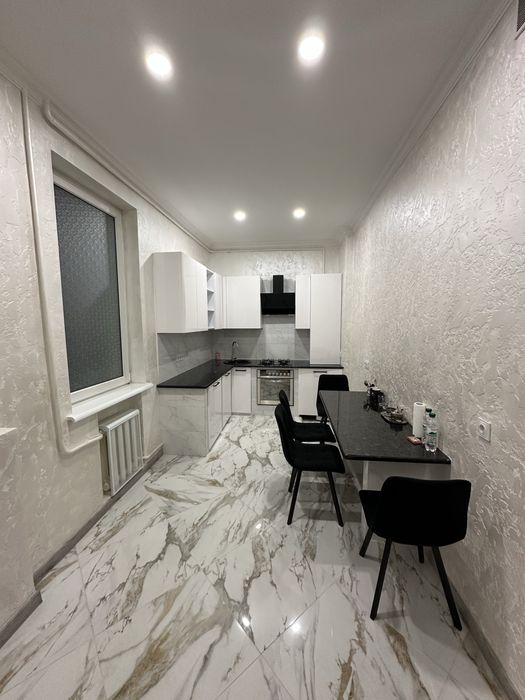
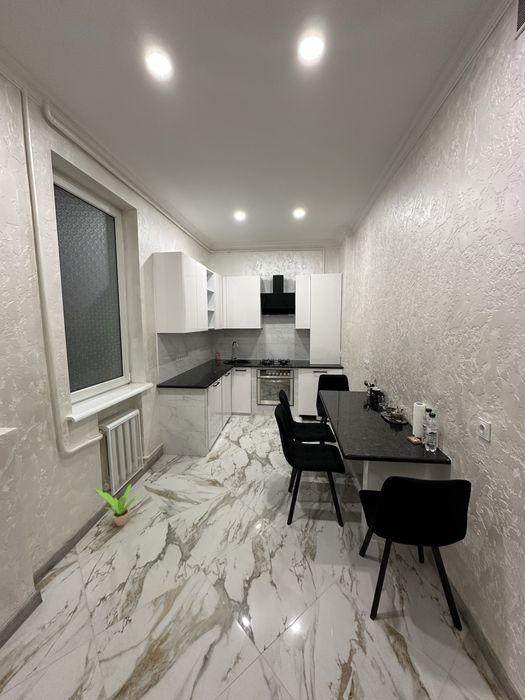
+ potted plant [93,483,139,527]
